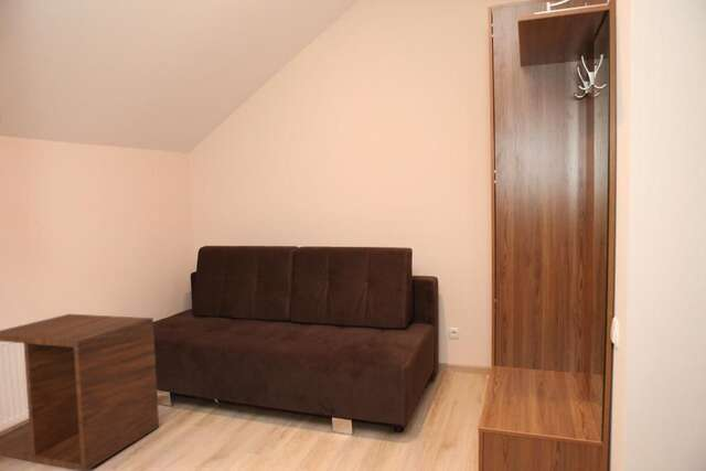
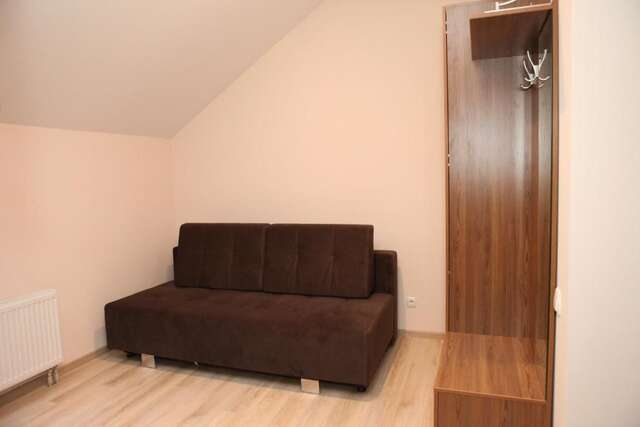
- side table [0,313,160,471]
